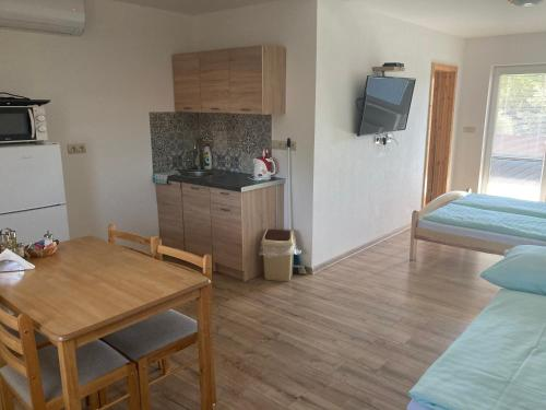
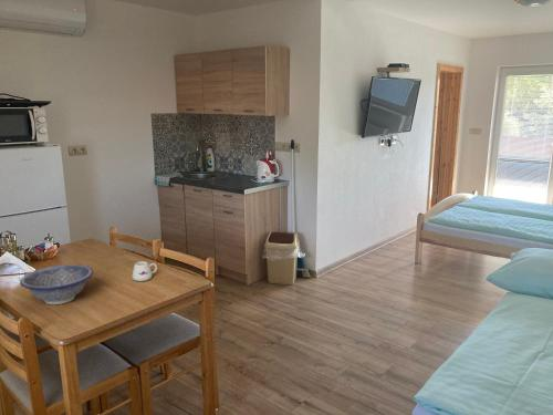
+ decorative bowl [19,263,94,305]
+ mug [132,260,158,282]
